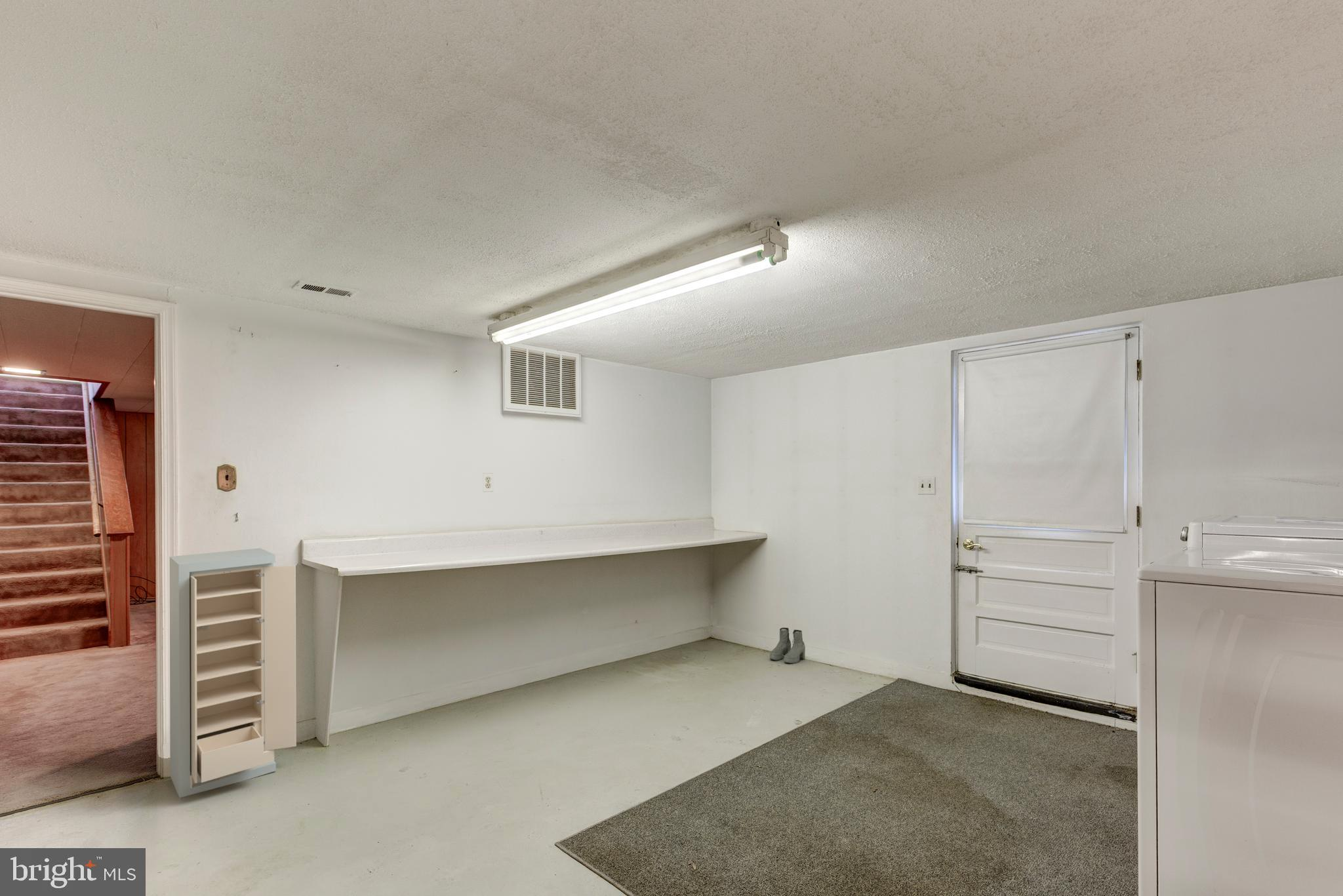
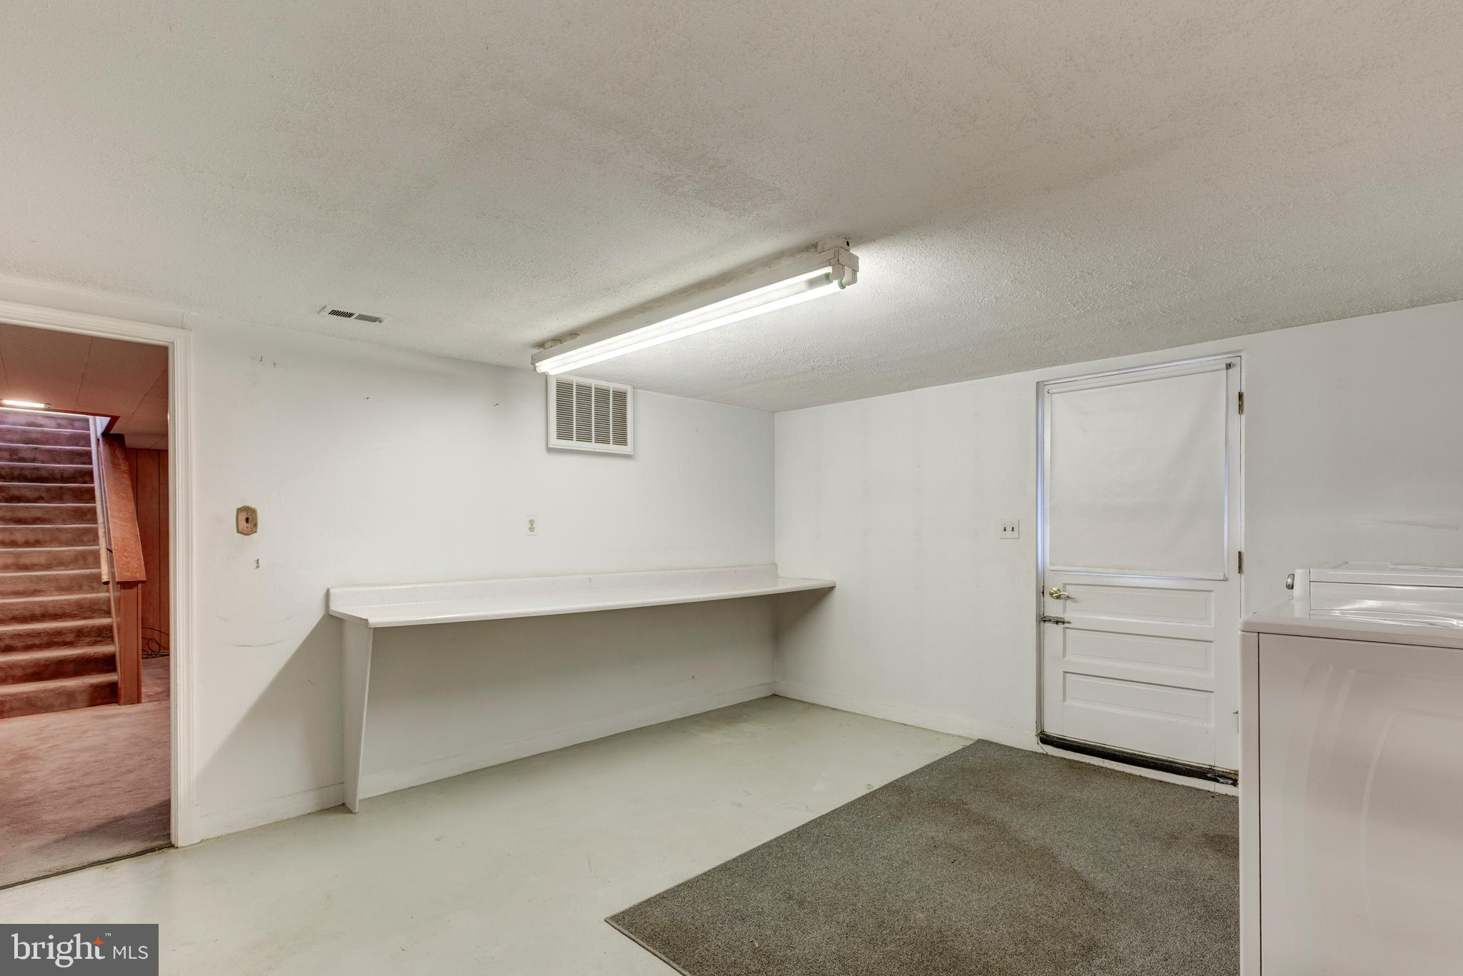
- storage cabinet [169,548,297,798]
- boots [769,627,806,664]
